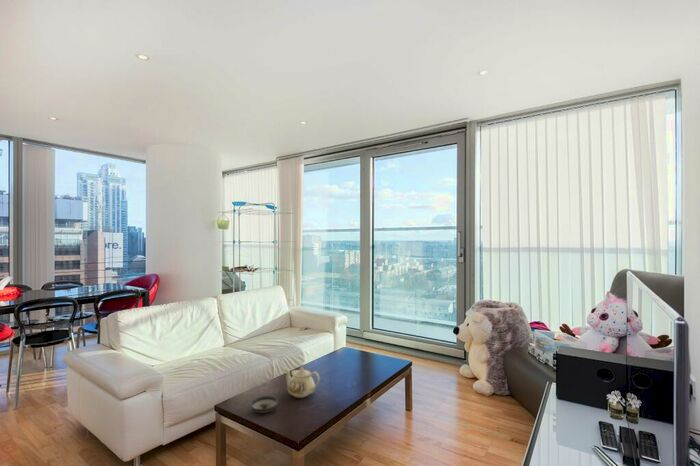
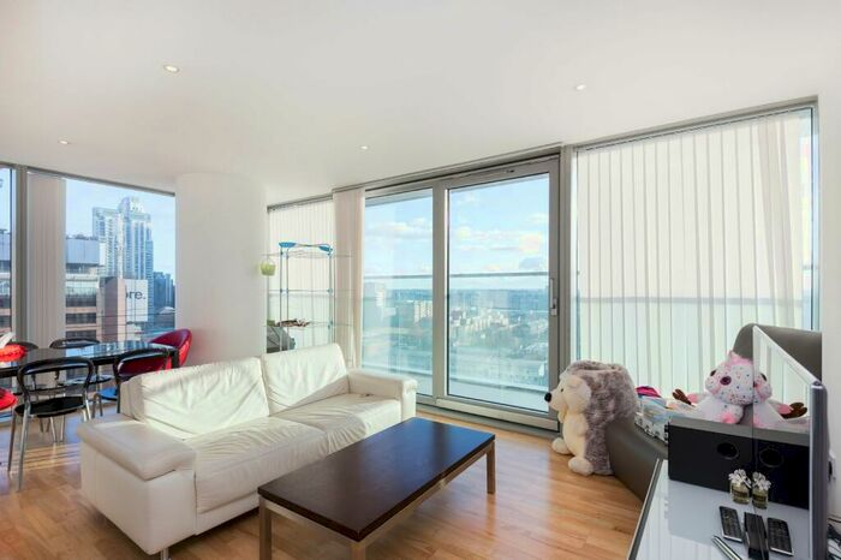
- teapot [283,365,320,399]
- saucer [249,395,279,414]
